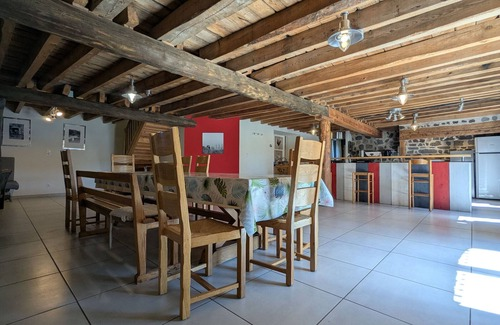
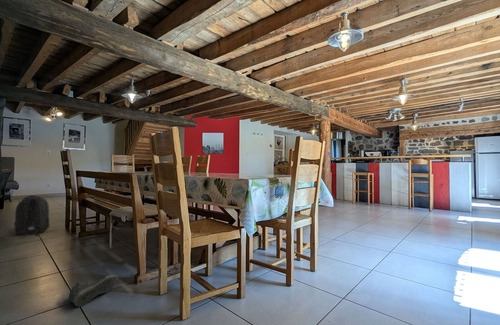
+ sneaker [68,274,119,307]
+ backpack [13,194,51,239]
